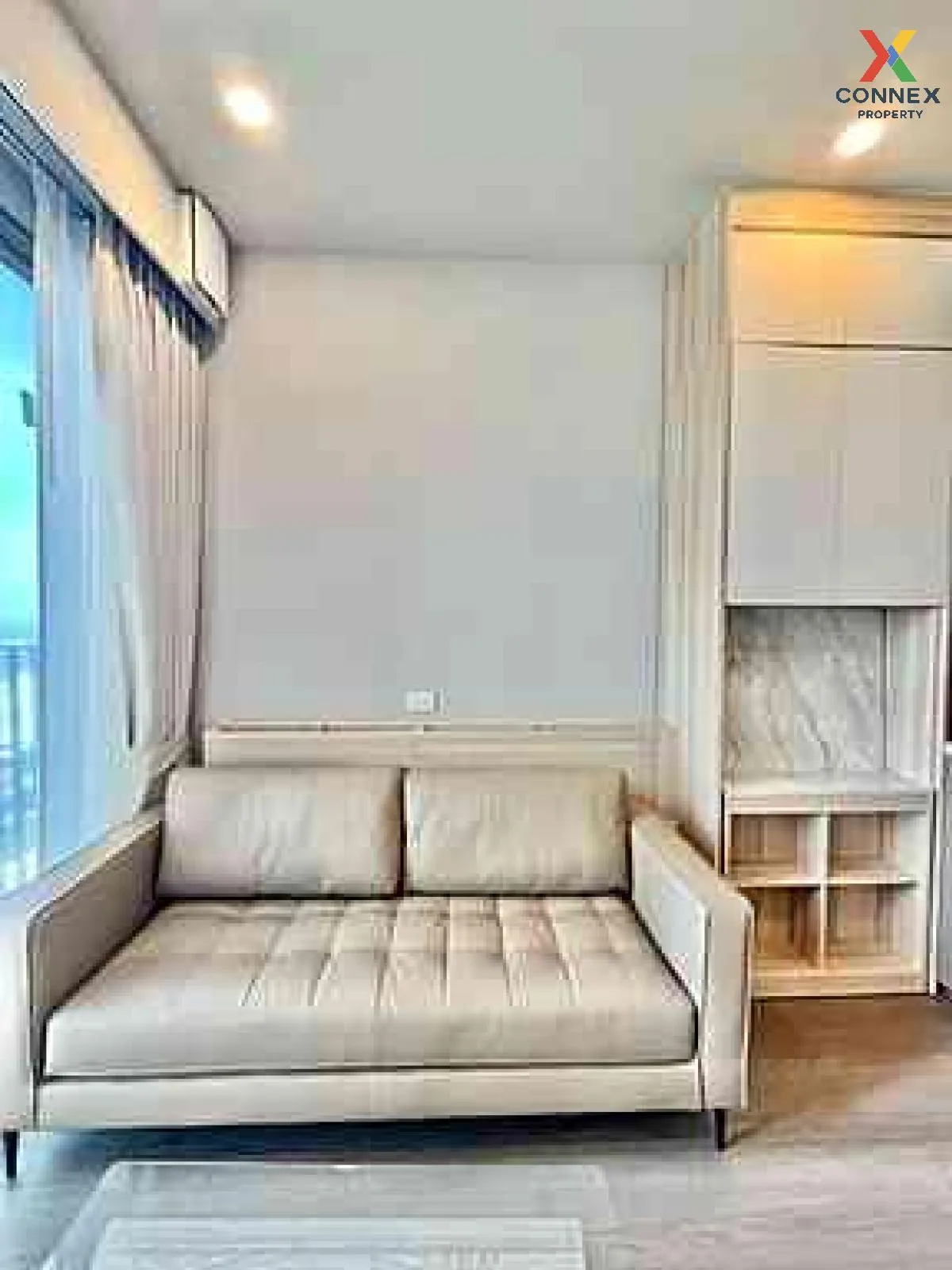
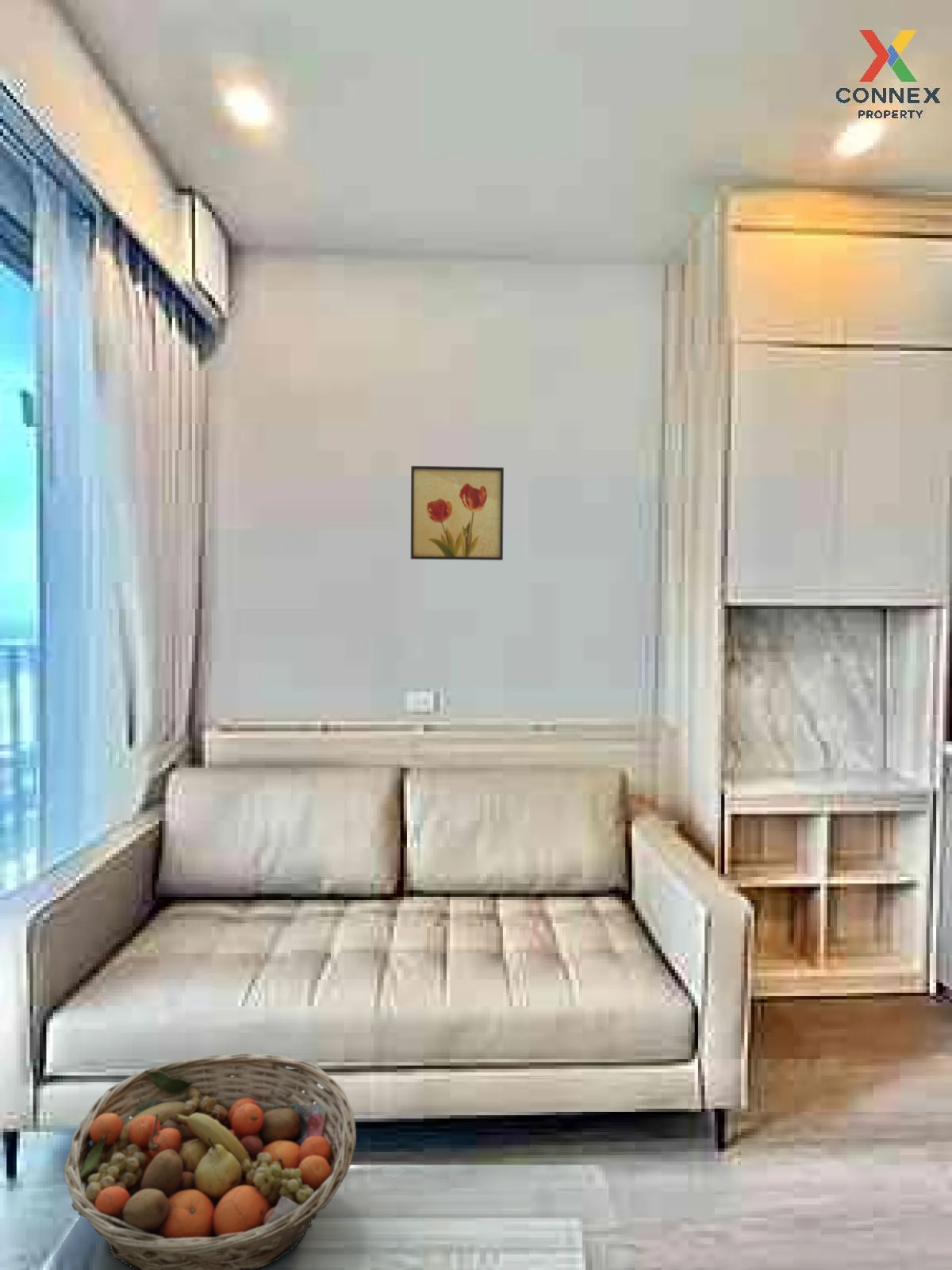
+ fruit basket [63,1052,357,1270]
+ wall art [410,465,505,561]
